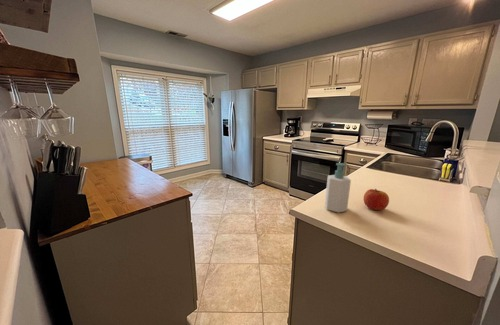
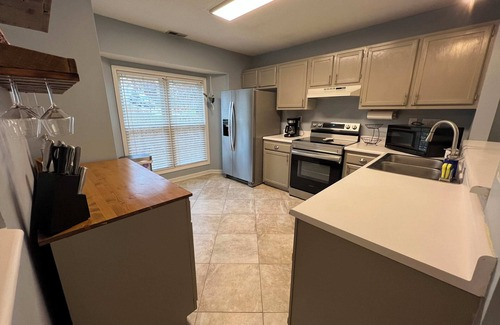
- fruit [363,188,390,211]
- soap bottle [324,162,352,213]
